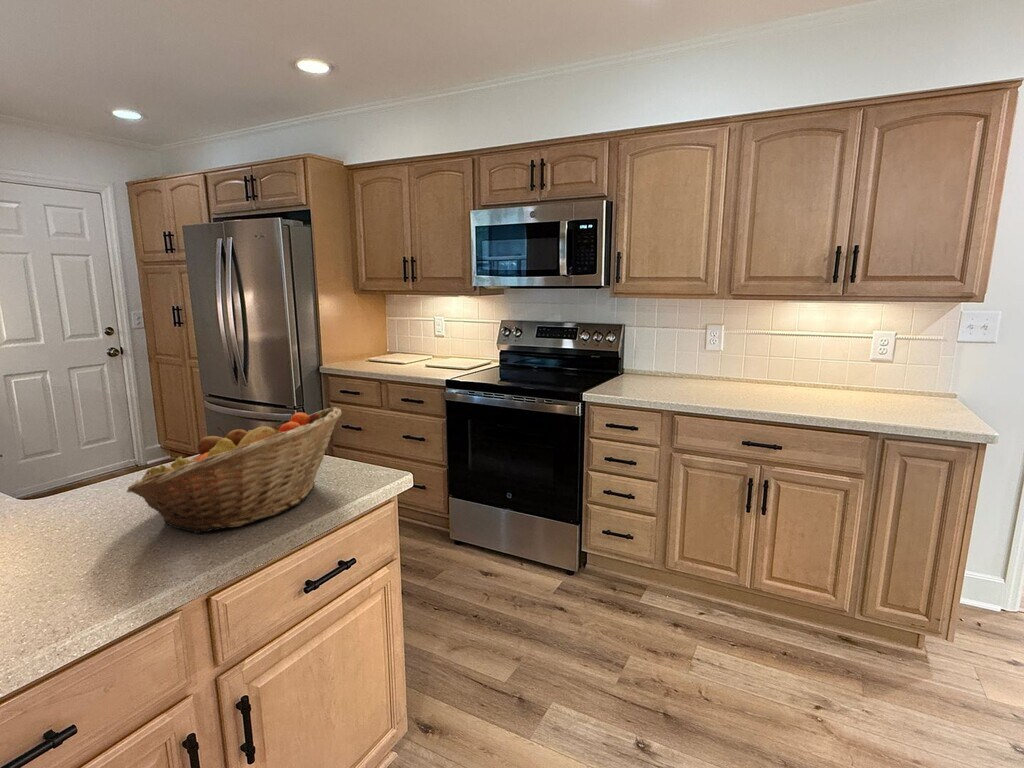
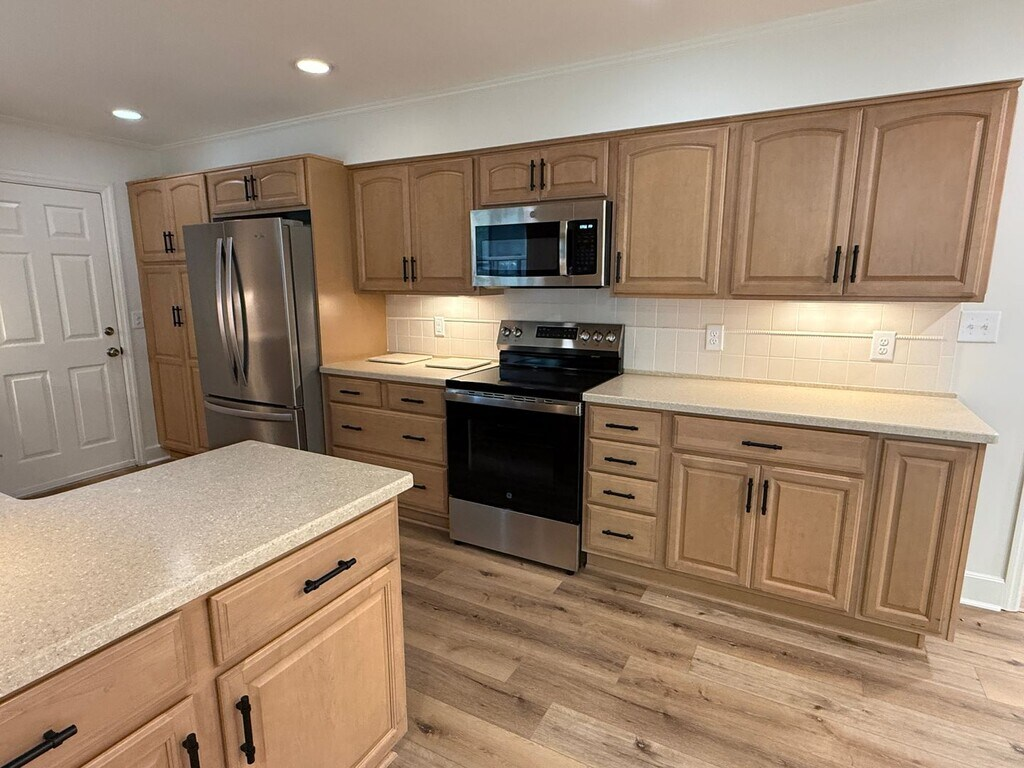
- fruit basket [126,406,342,535]
